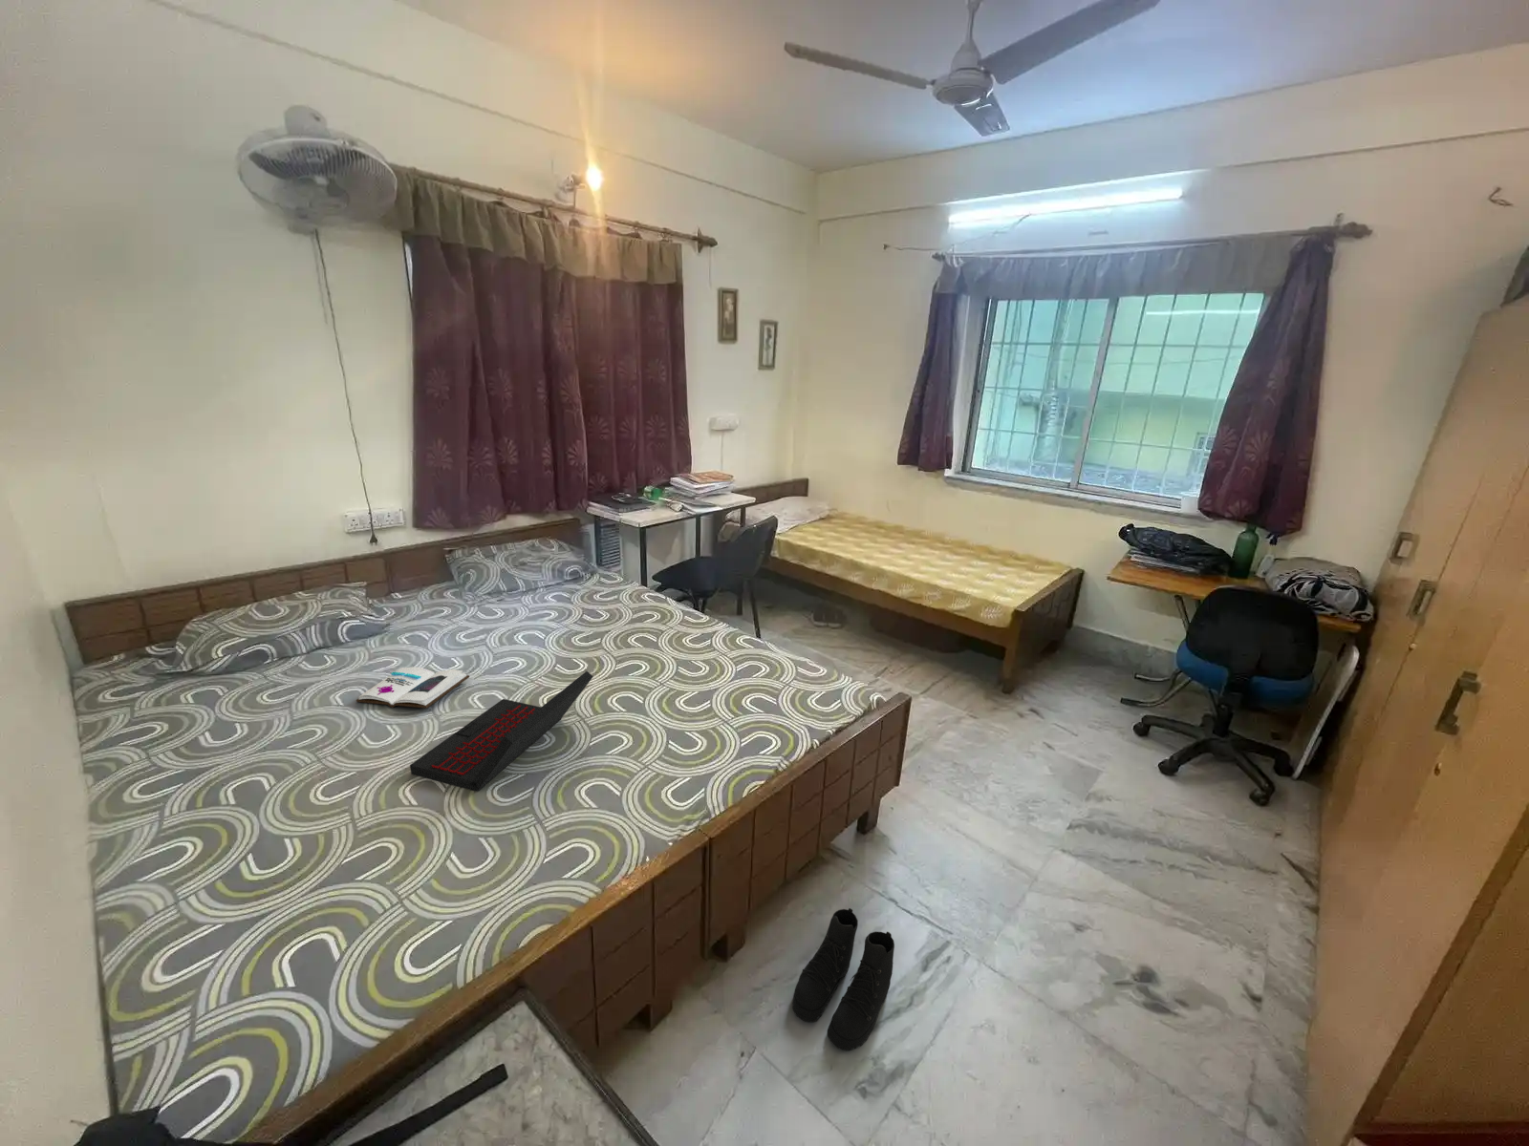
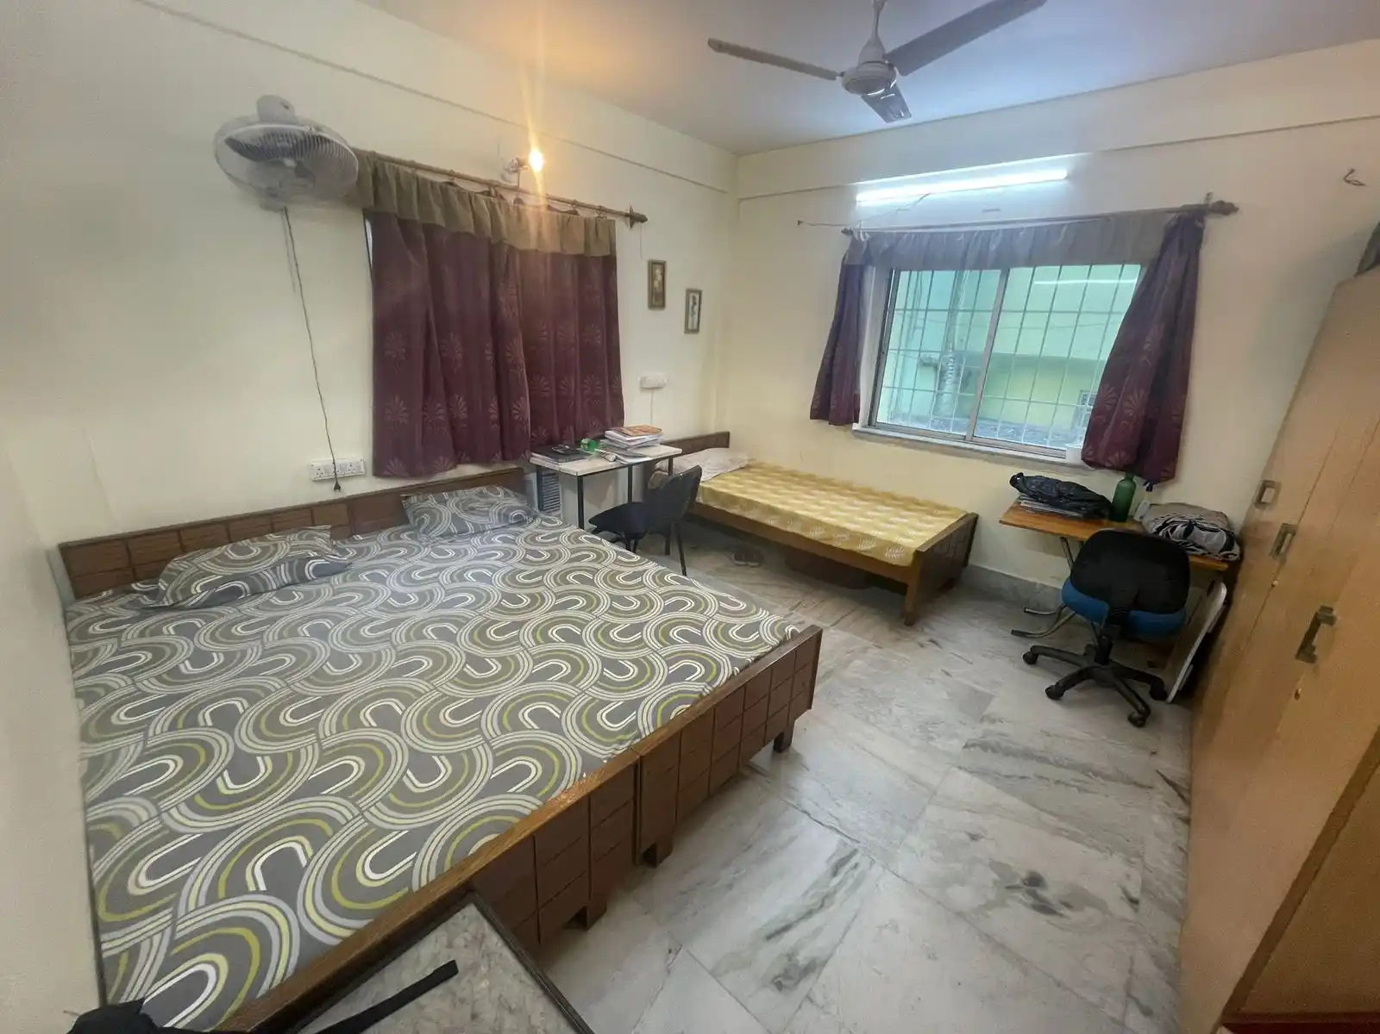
- laptop [409,671,595,792]
- boots [791,908,896,1051]
- book [355,666,471,709]
